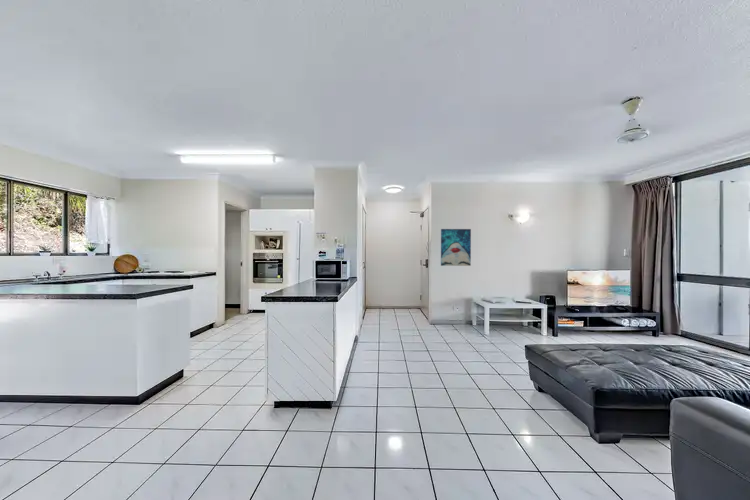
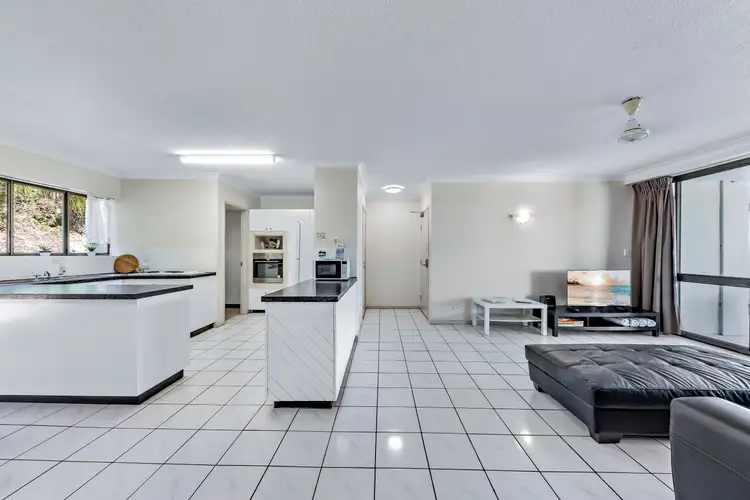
- wall art [440,228,472,267]
